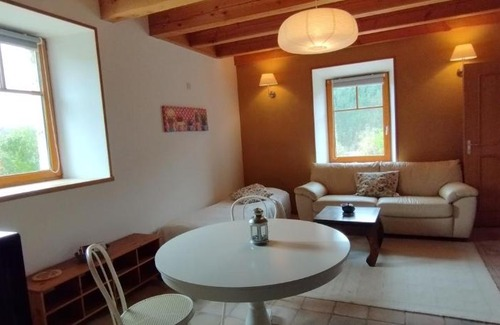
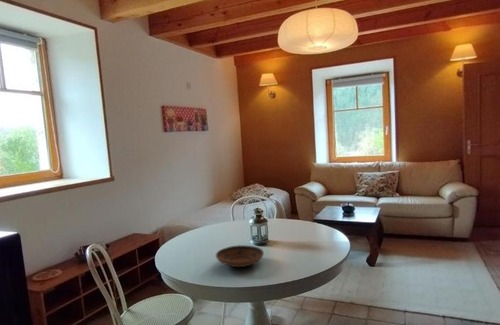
+ bowl [215,244,265,268]
